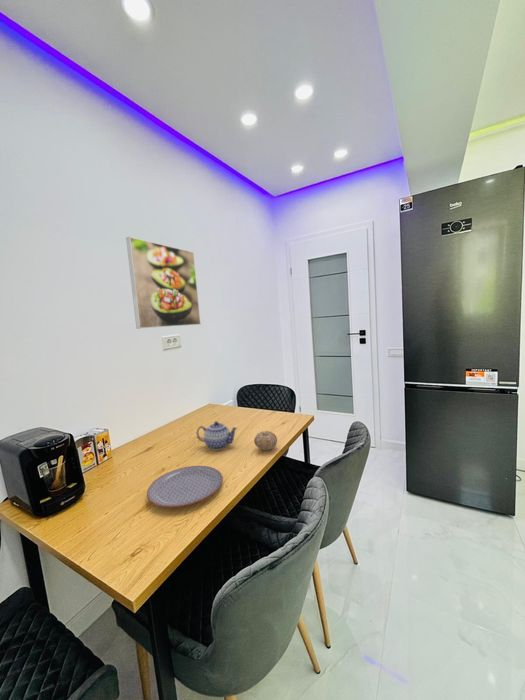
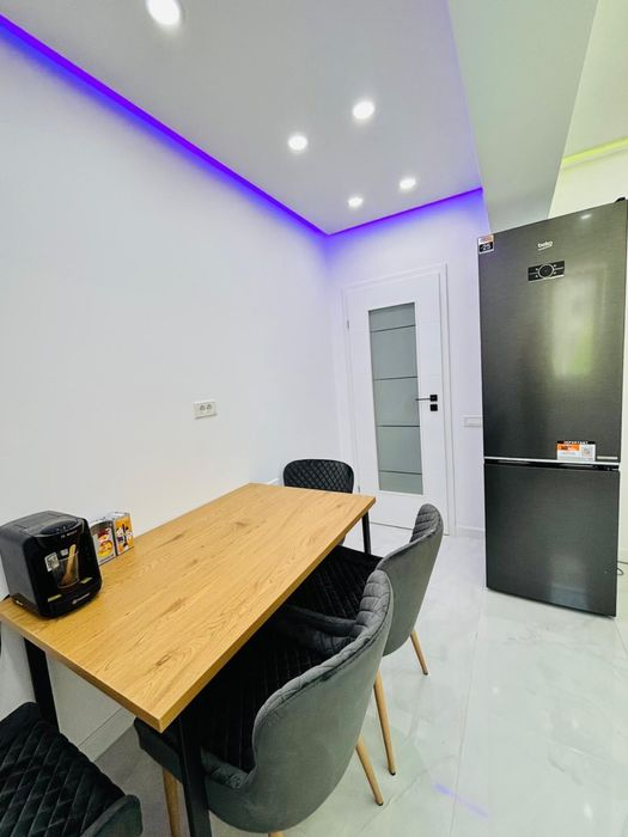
- plate [146,465,224,509]
- fruit [253,430,278,451]
- teapot [196,420,239,451]
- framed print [125,236,202,330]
